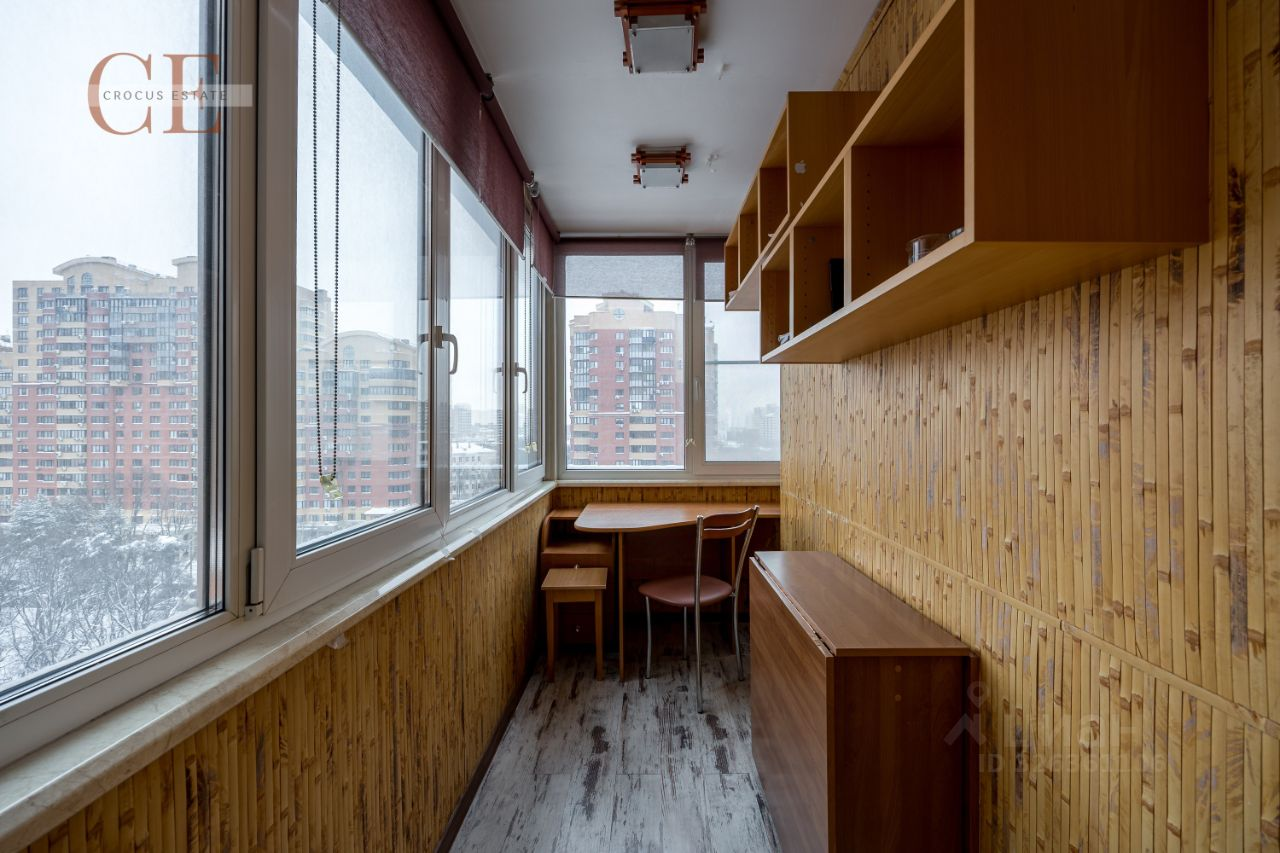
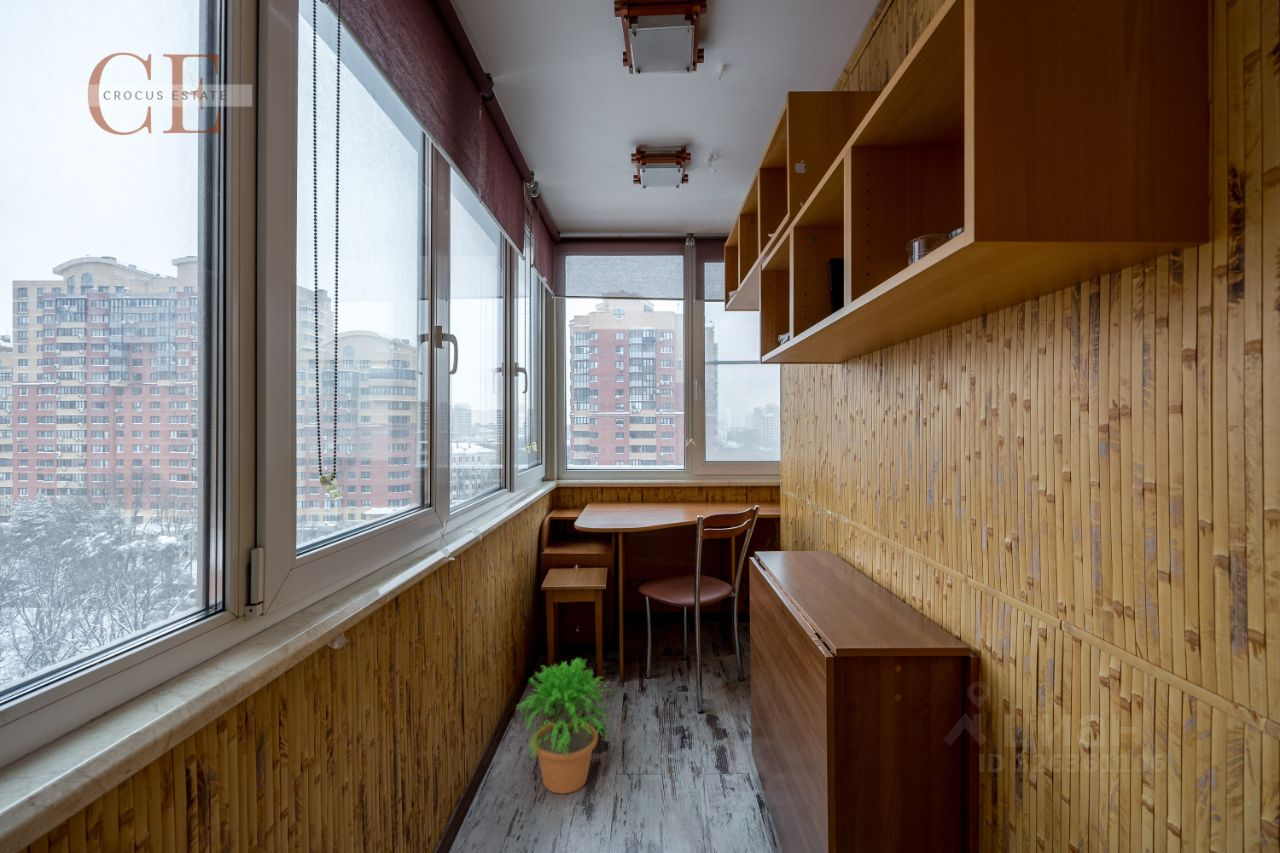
+ potted plant [514,656,617,795]
